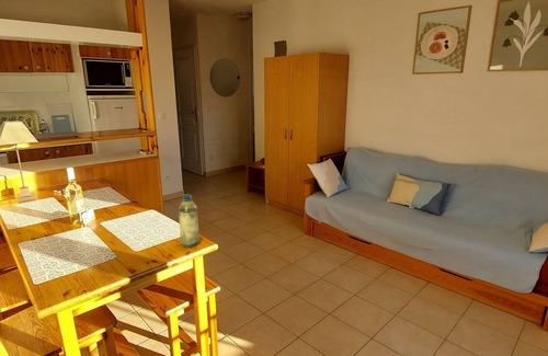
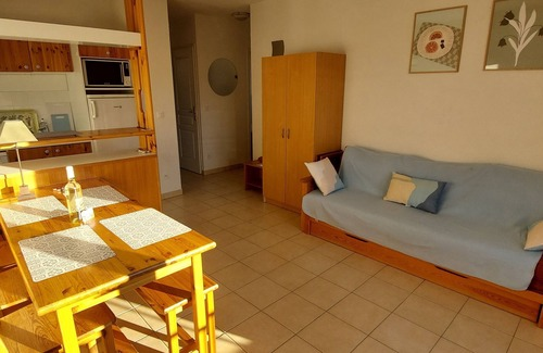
- water bottle [178,193,201,249]
